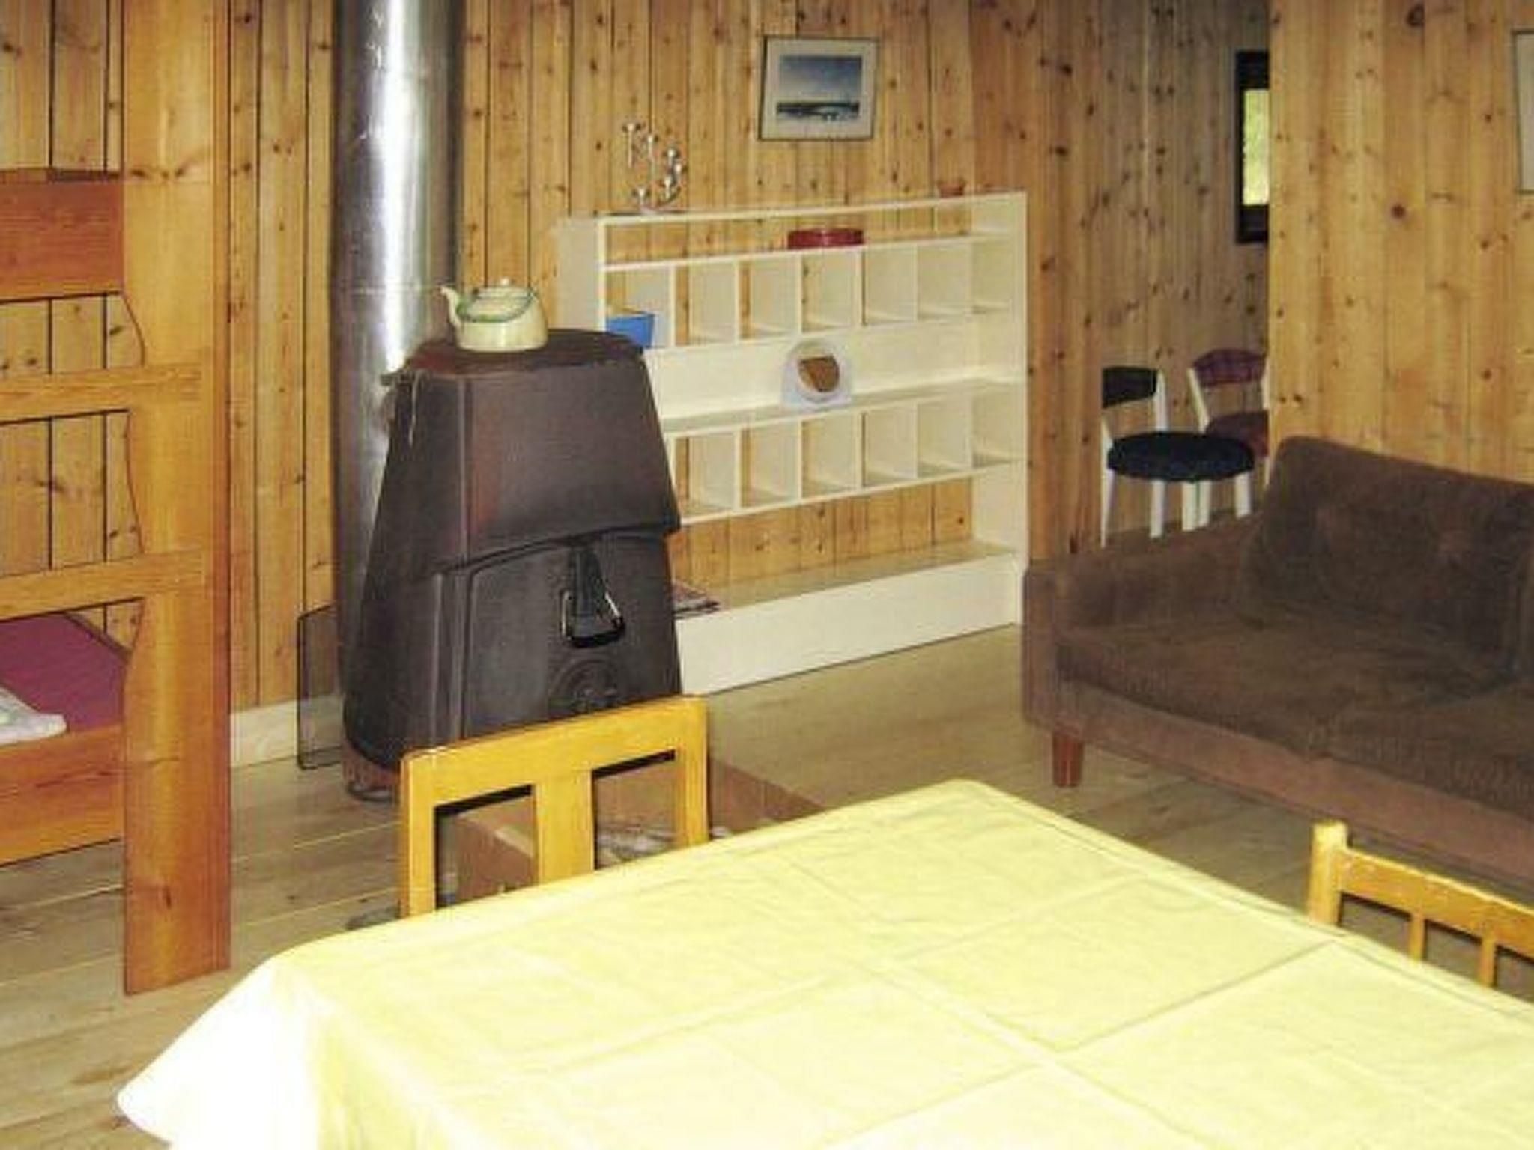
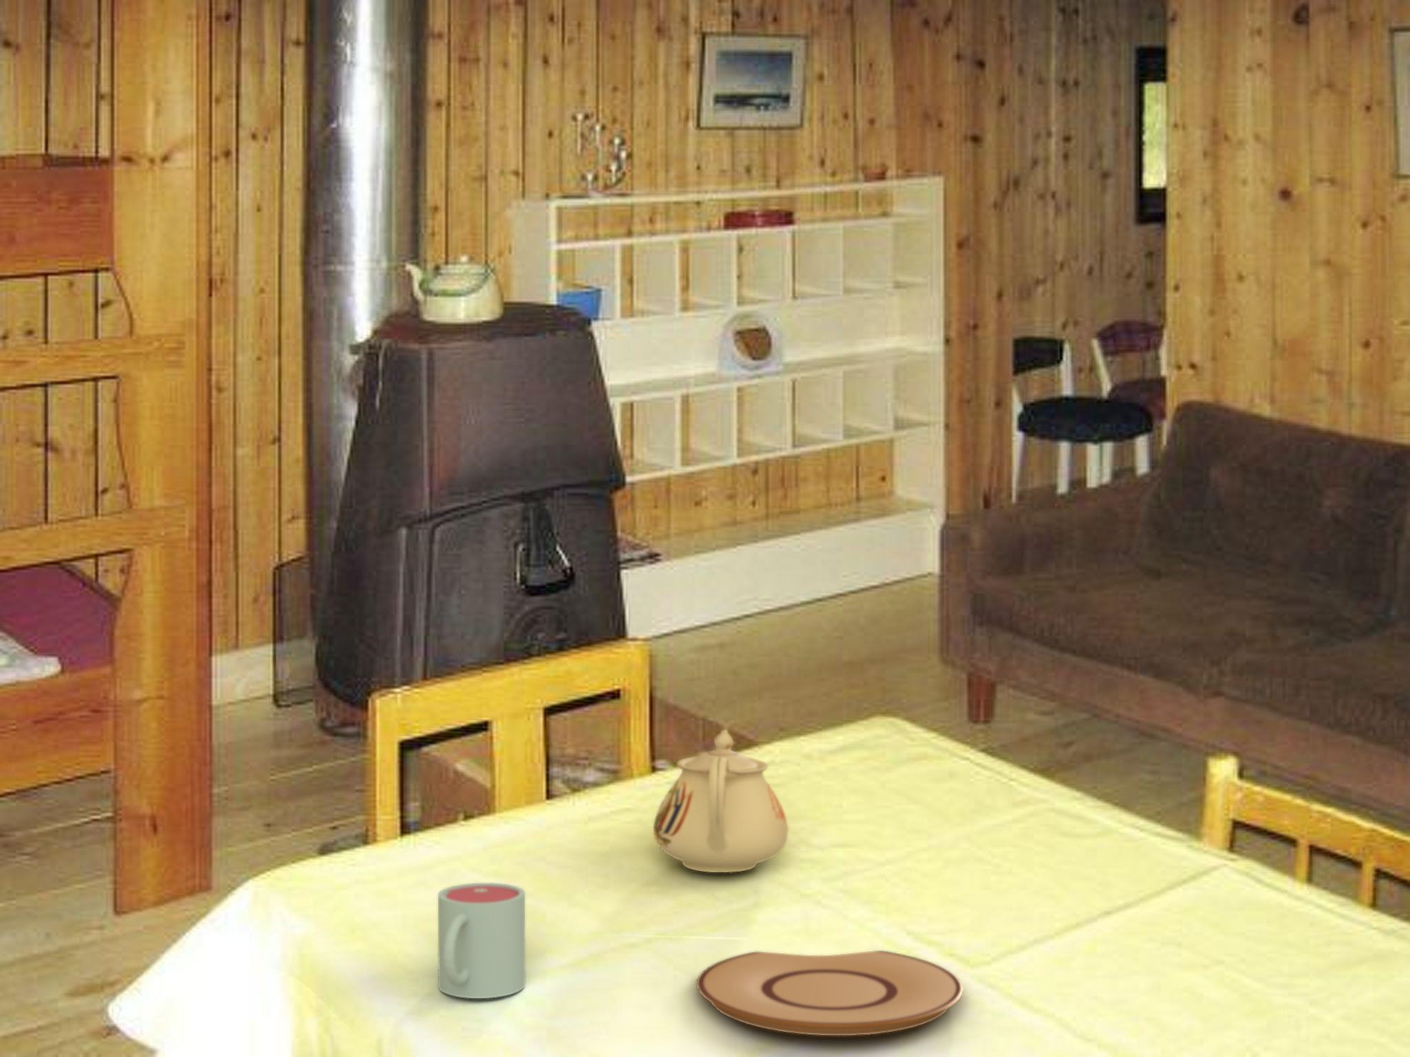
+ plate [696,949,964,1036]
+ mug [437,883,526,999]
+ teapot [653,728,788,874]
